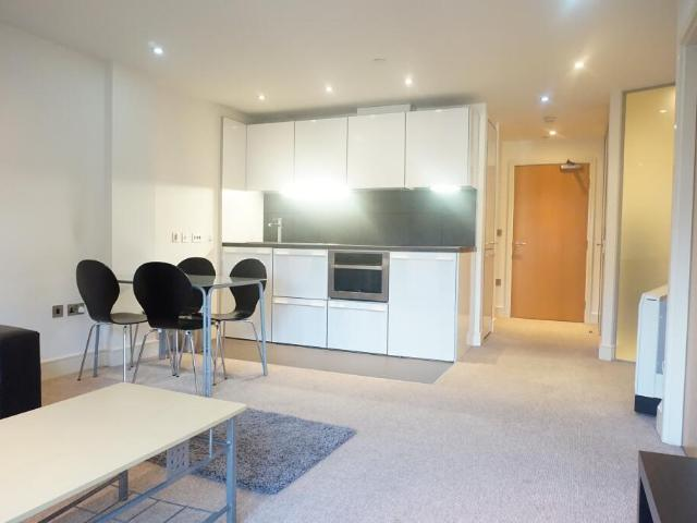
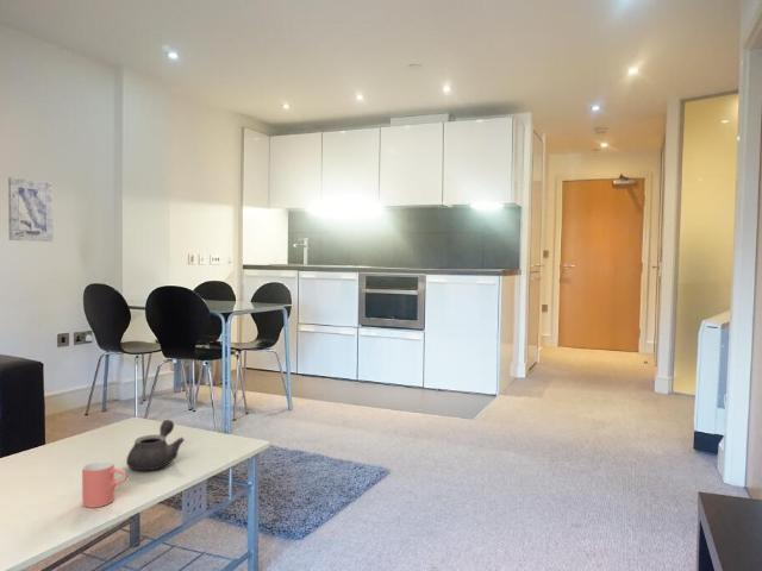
+ cup [81,459,129,509]
+ teapot [125,419,186,471]
+ wall art [7,176,55,243]
